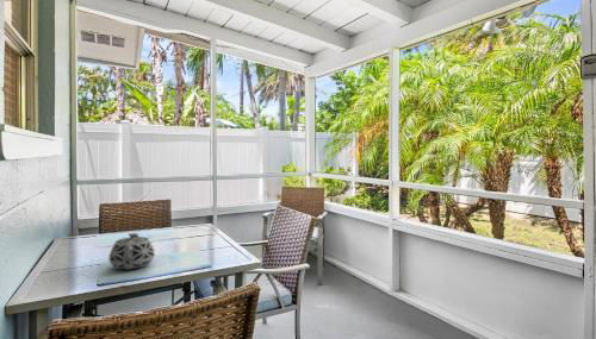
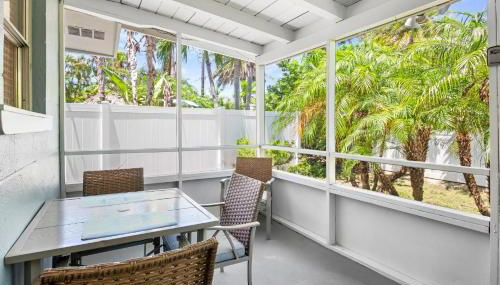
- teapot [107,232,156,270]
